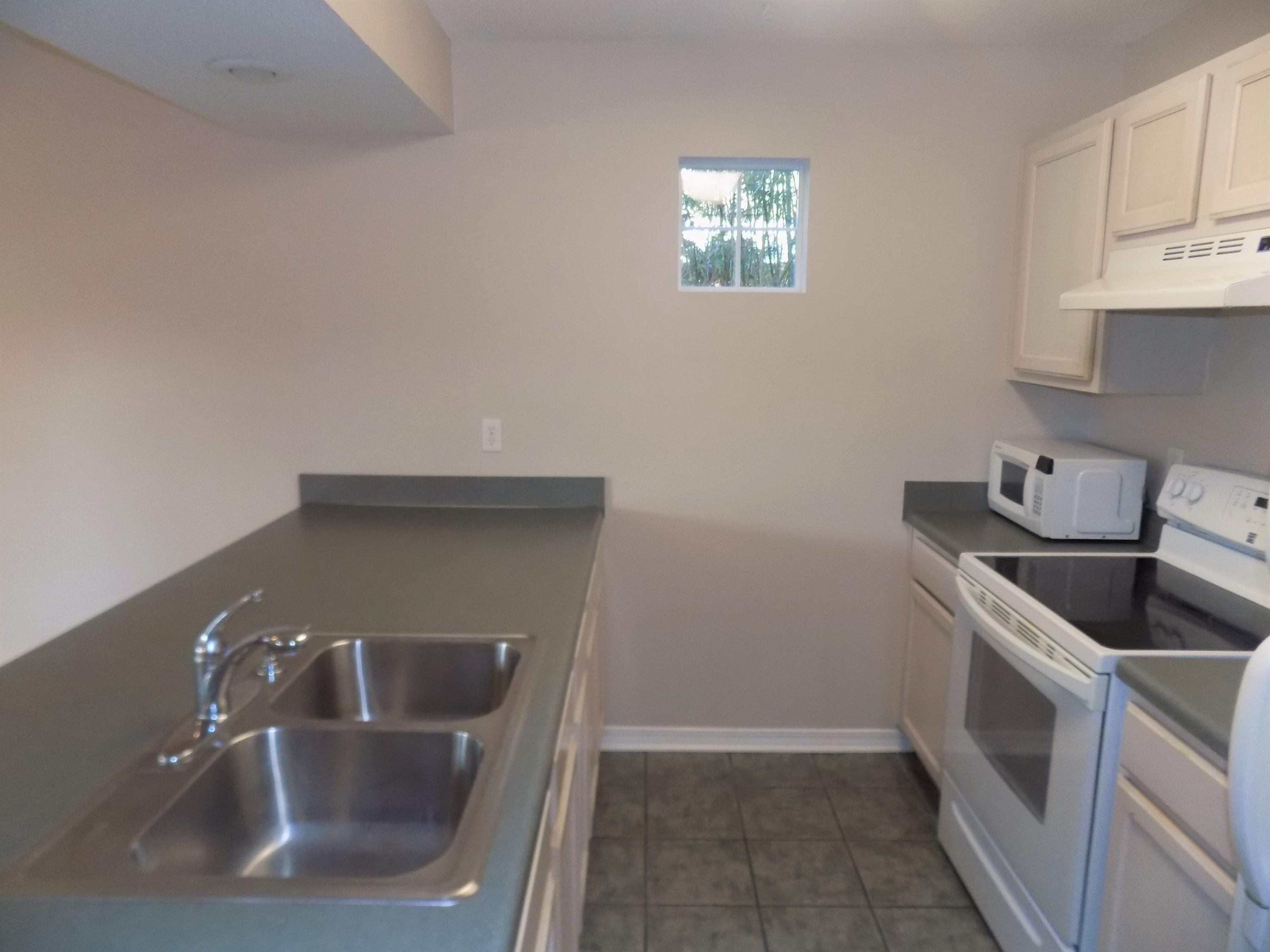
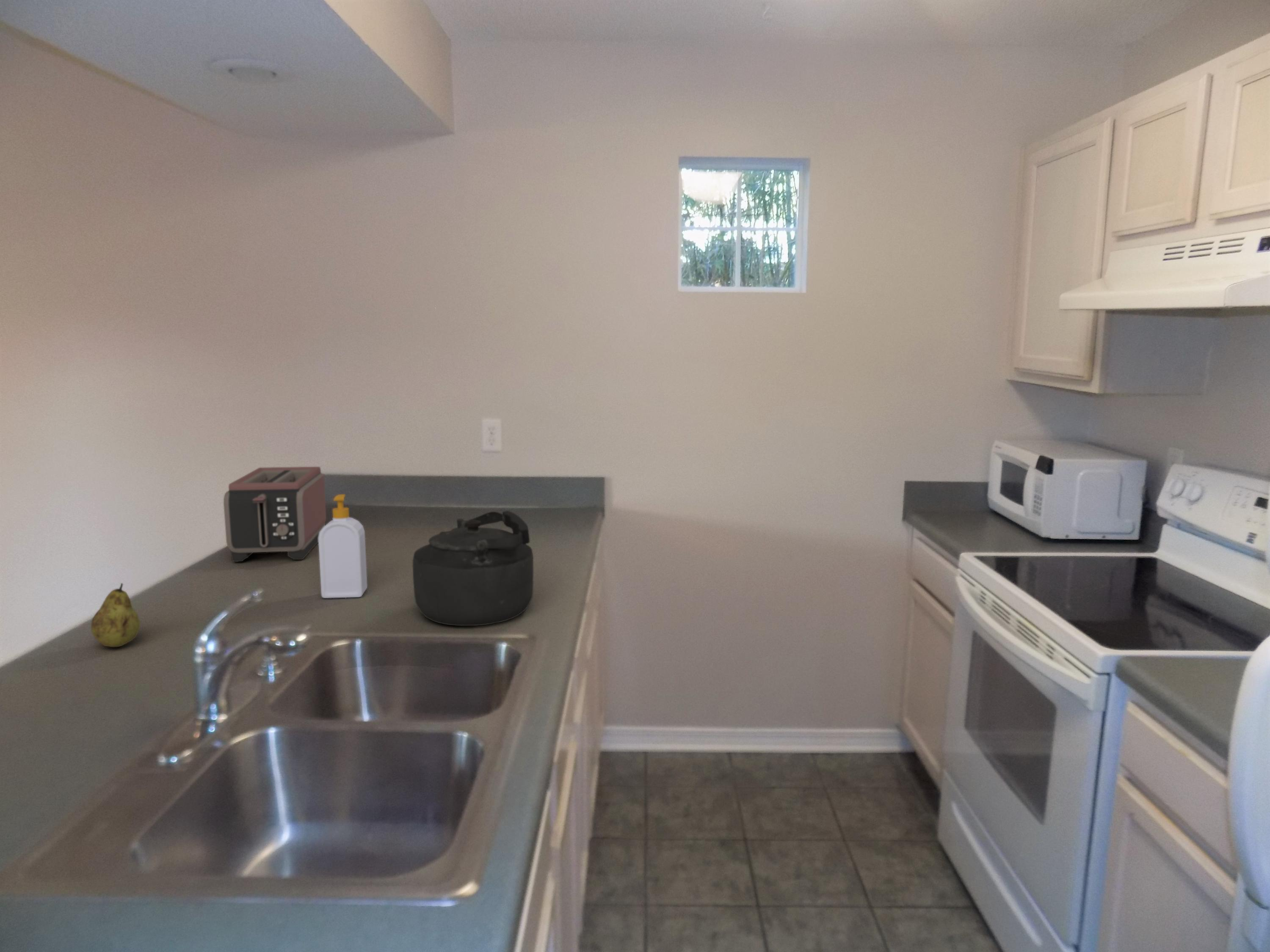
+ kettle [412,510,534,626]
+ soap bottle [318,494,368,599]
+ fruit [91,583,141,647]
+ toaster [223,466,327,562]
